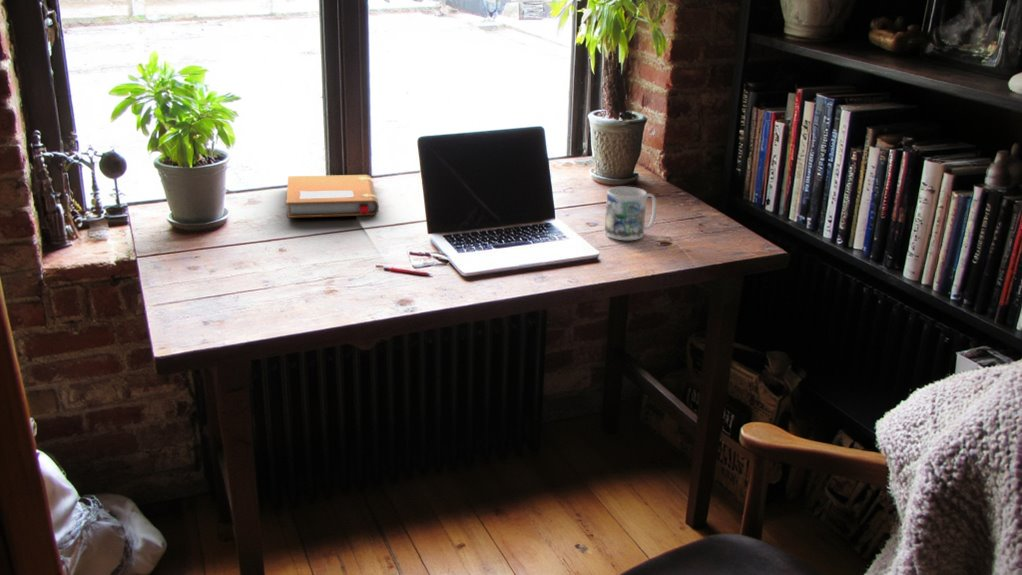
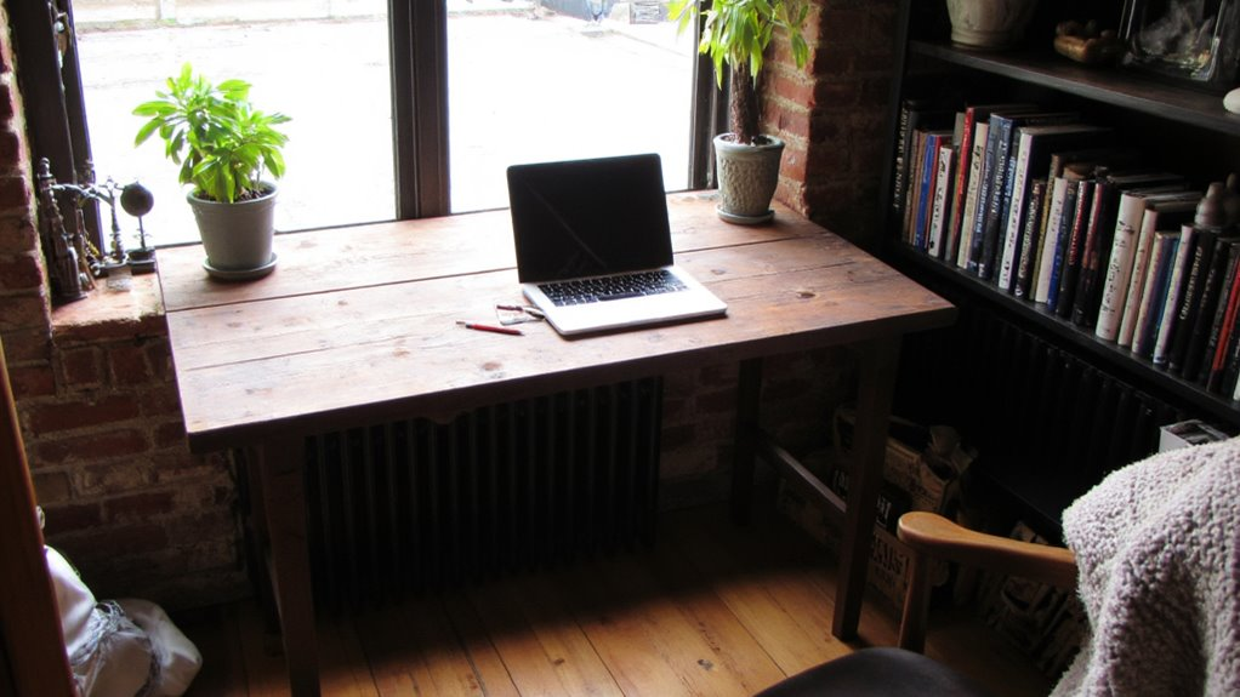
- notebook [285,174,380,219]
- mug [604,186,658,241]
